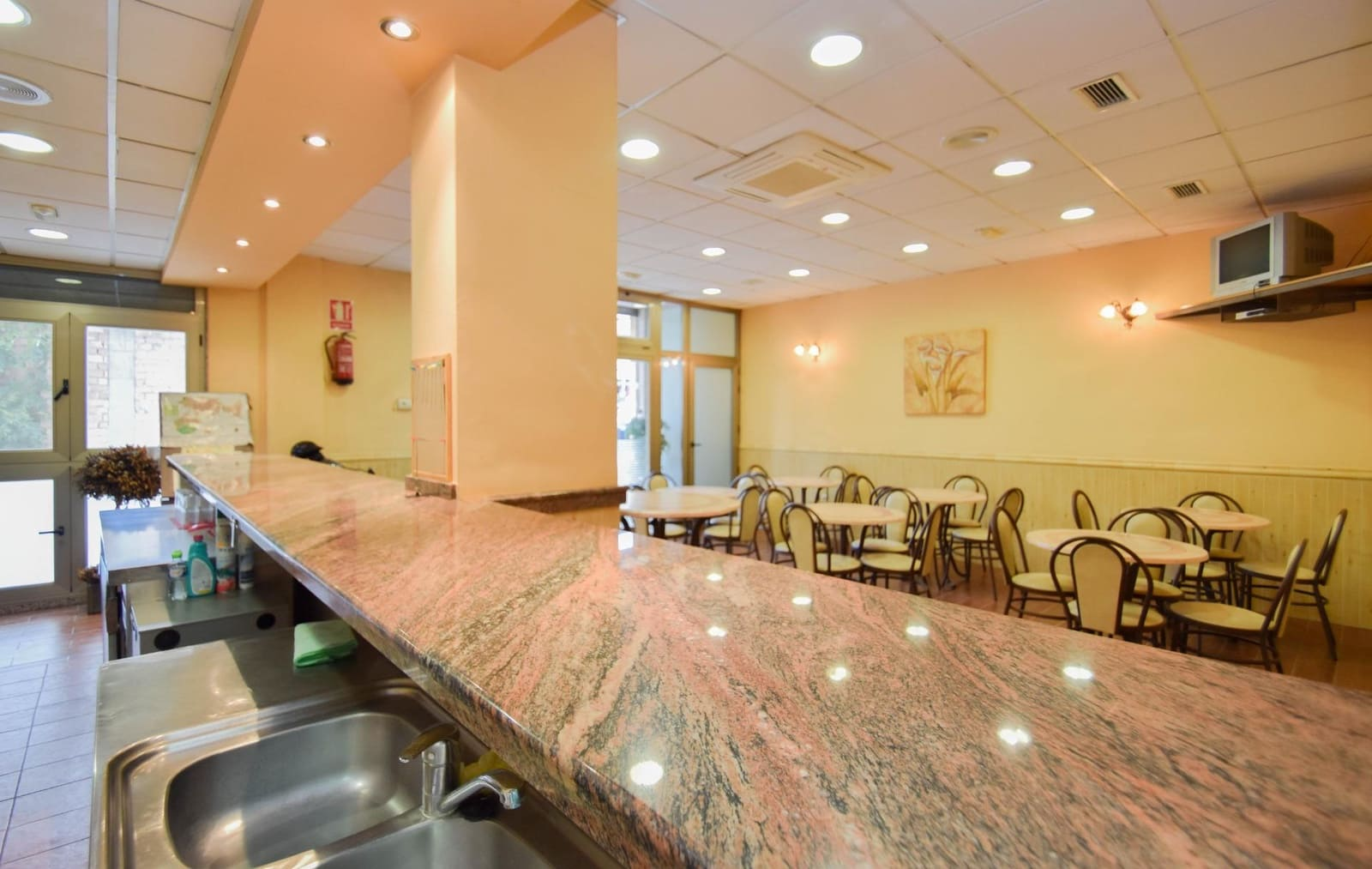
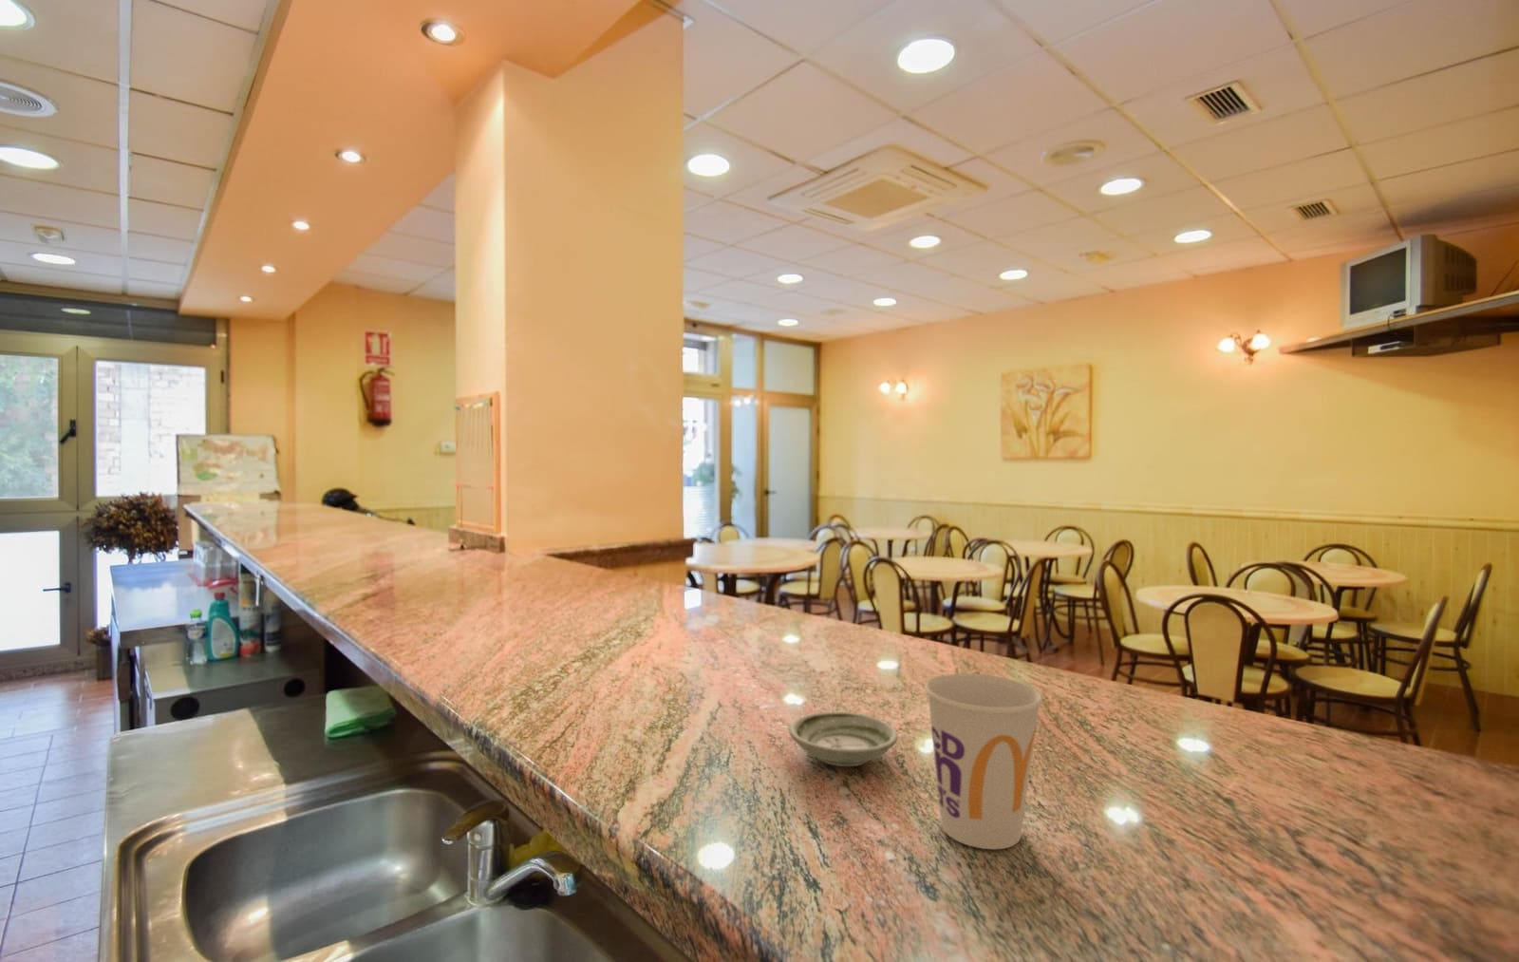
+ cup [923,672,1043,850]
+ saucer [788,712,898,767]
